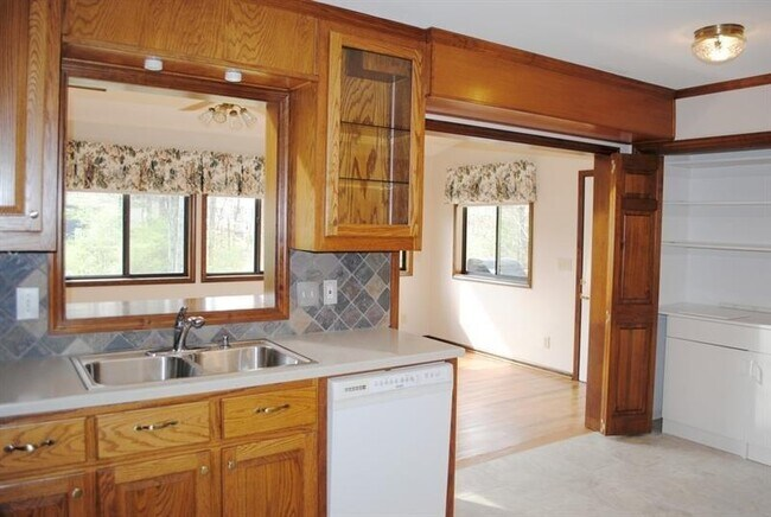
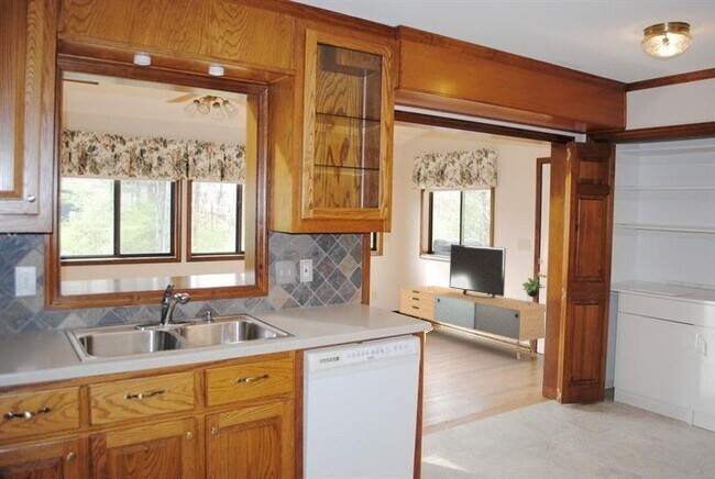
+ media console [399,243,547,360]
